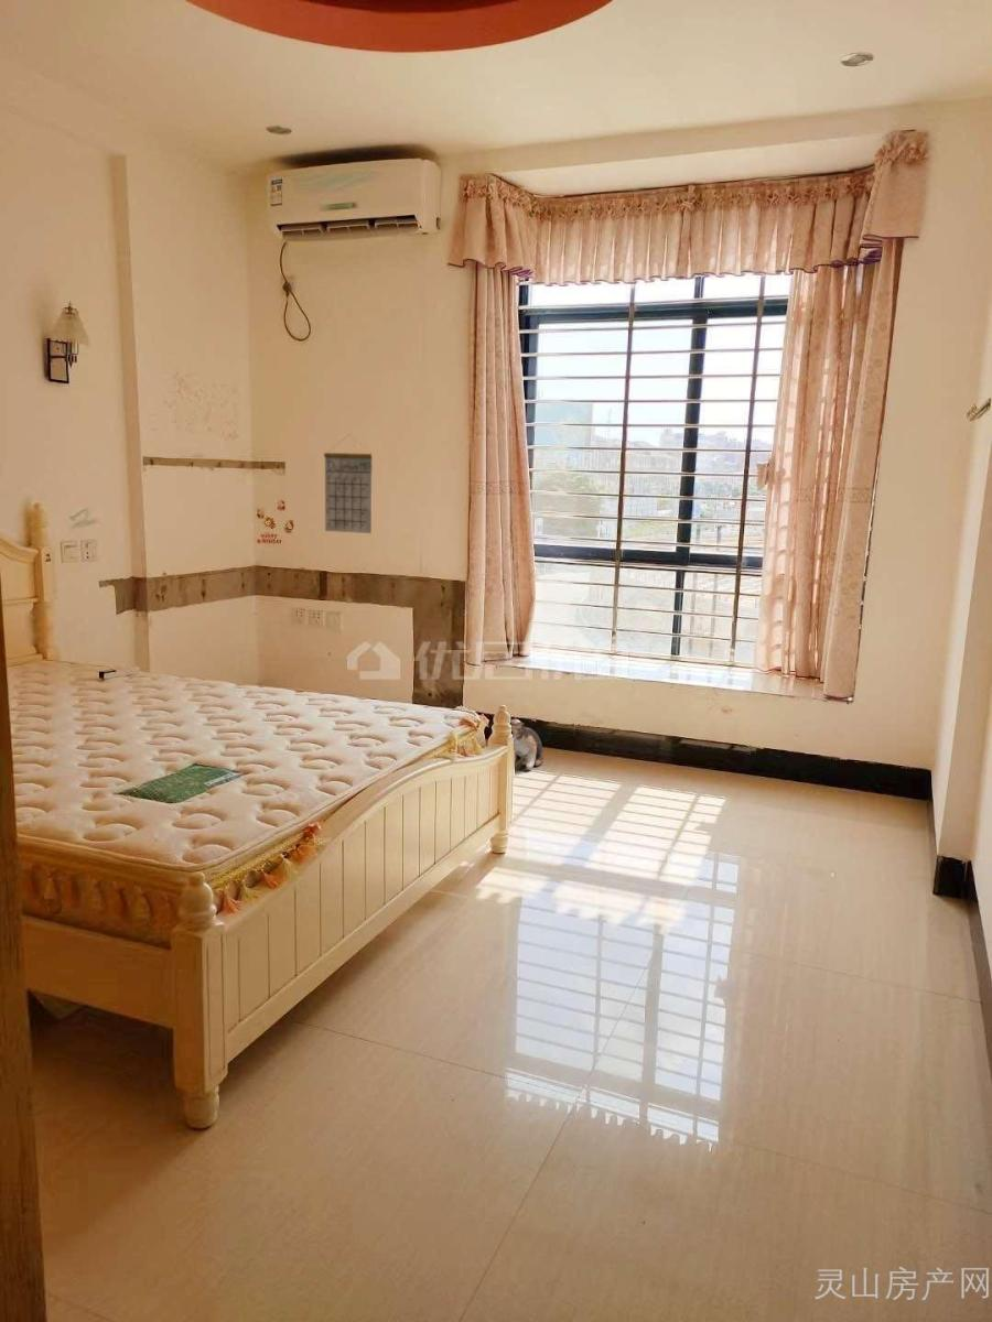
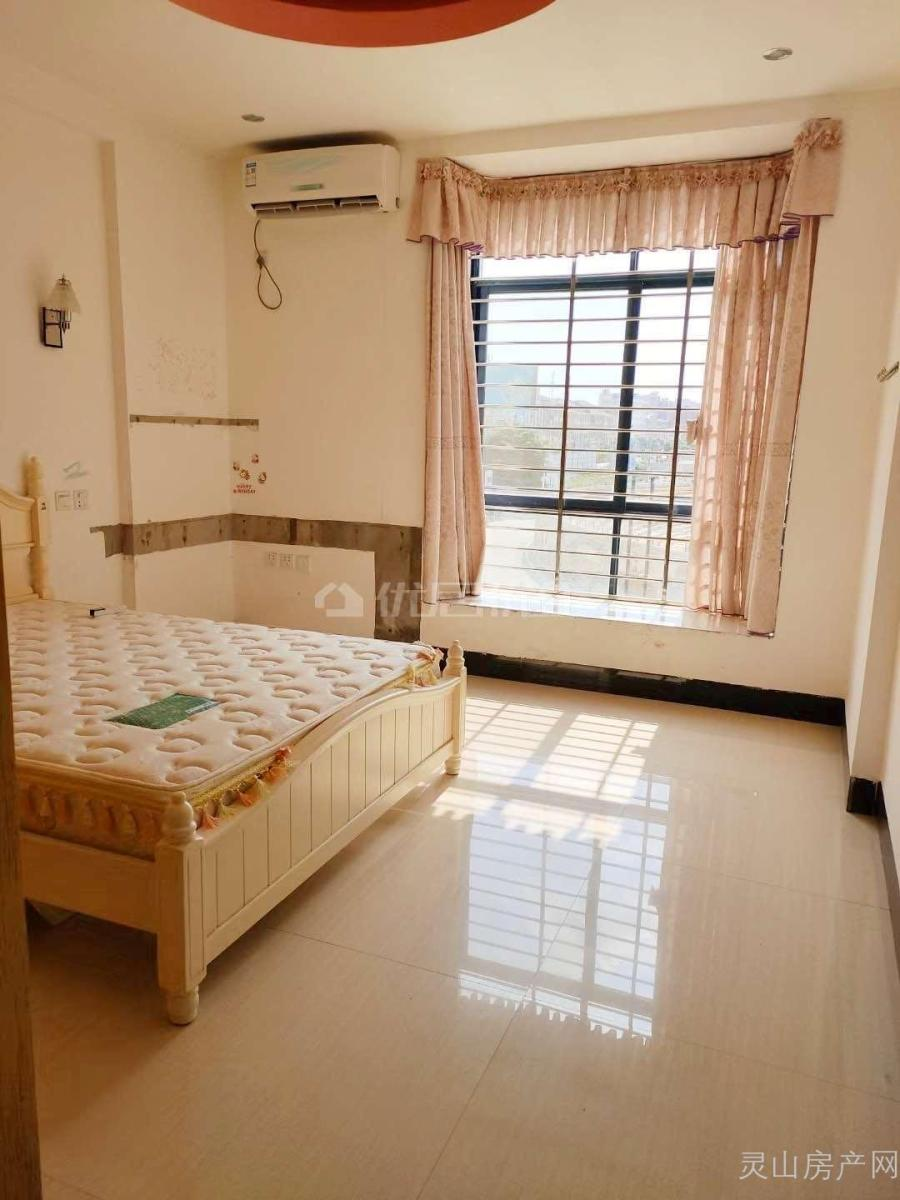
- plush toy [509,718,544,770]
- calendar [323,434,375,534]
